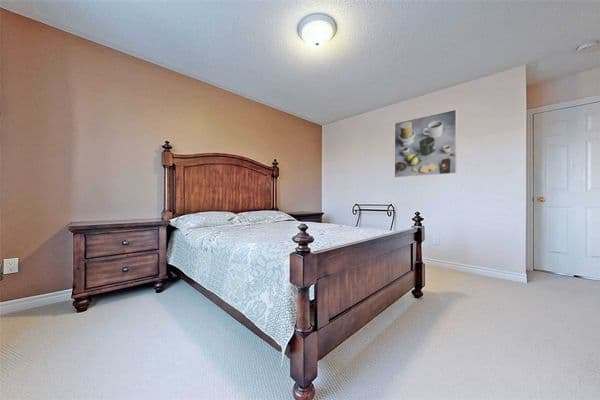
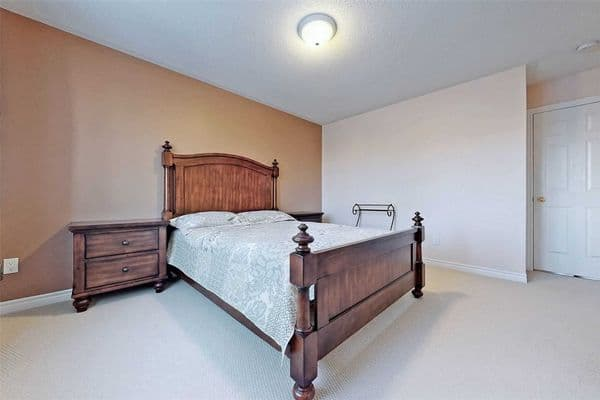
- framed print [394,109,458,178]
